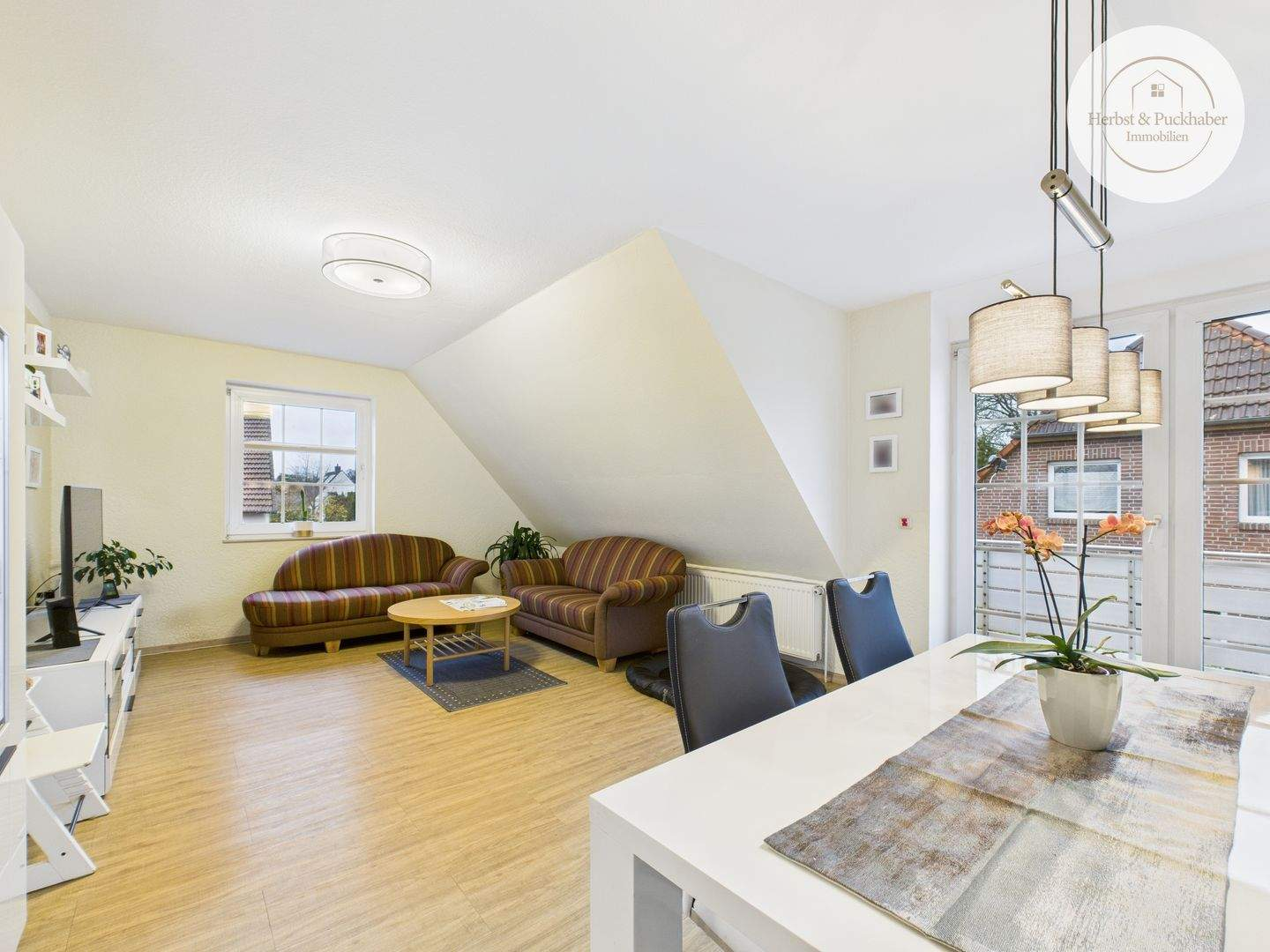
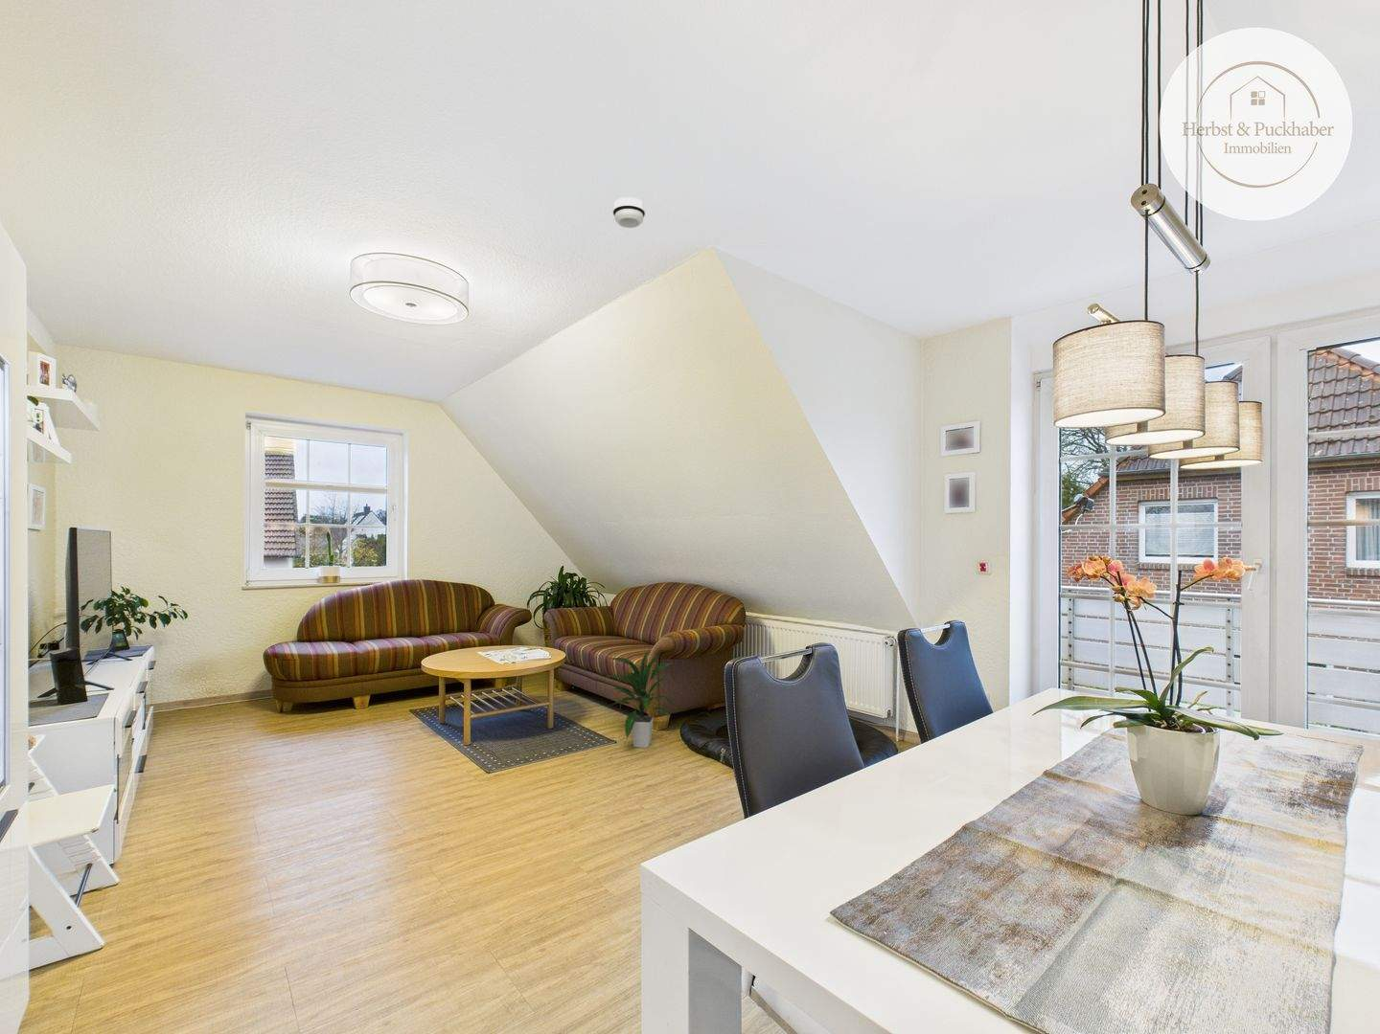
+ indoor plant [605,646,678,748]
+ smoke detector [613,197,645,229]
